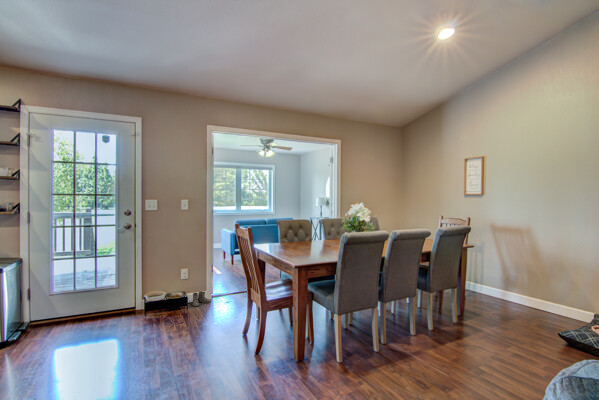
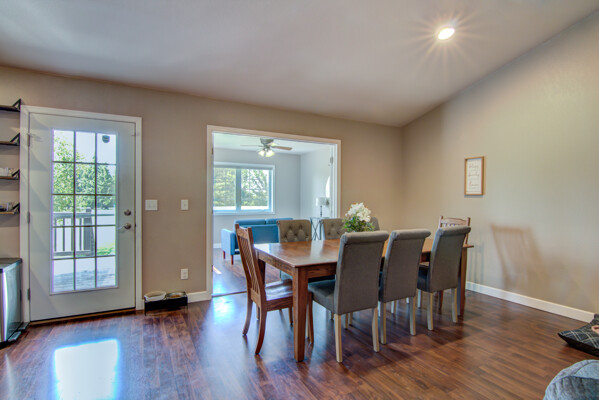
- boots [191,291,211,308]
